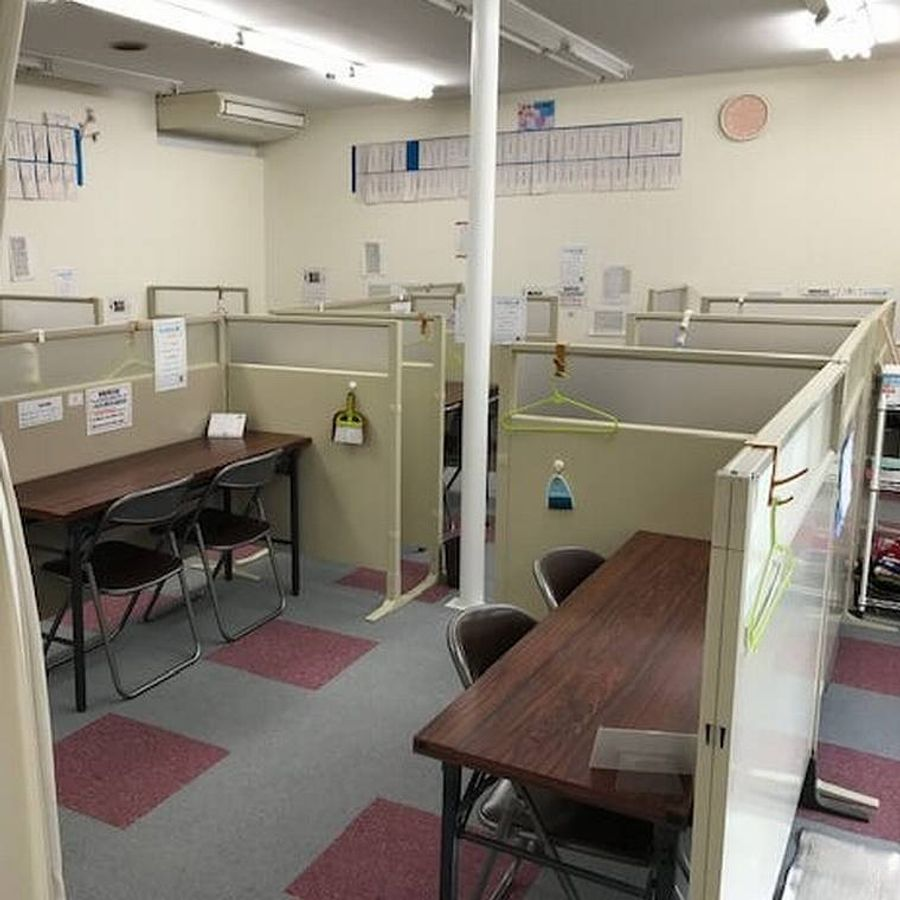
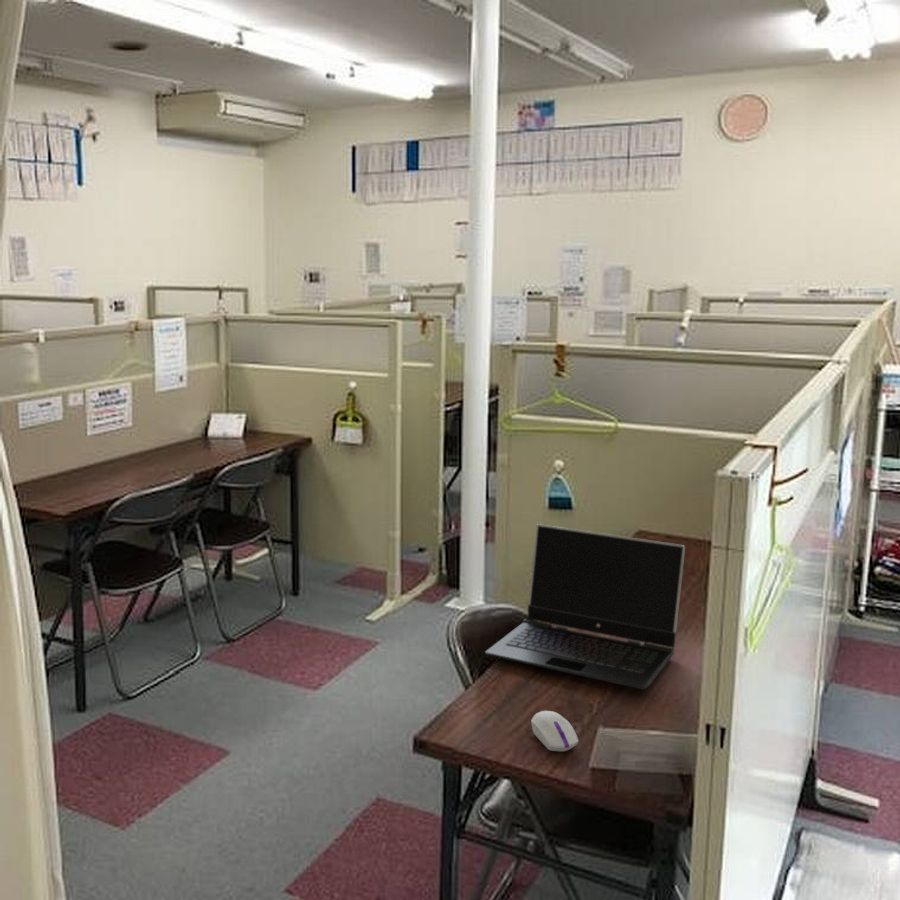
+ laptop computer [484,523,686,691]
+ computer mouse [530,710,579,752]
